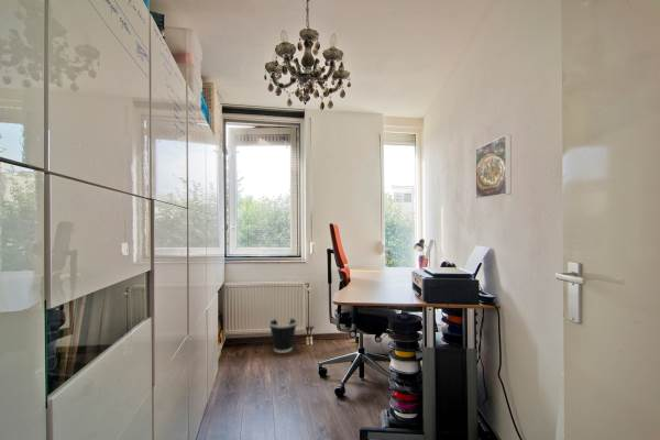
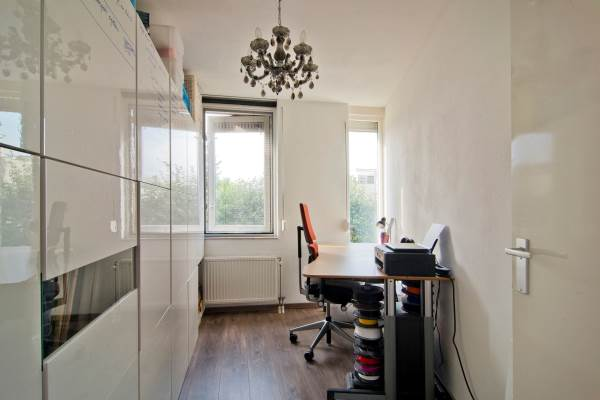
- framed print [474,134,513,200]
- wastebasket [268,317,298,354]
